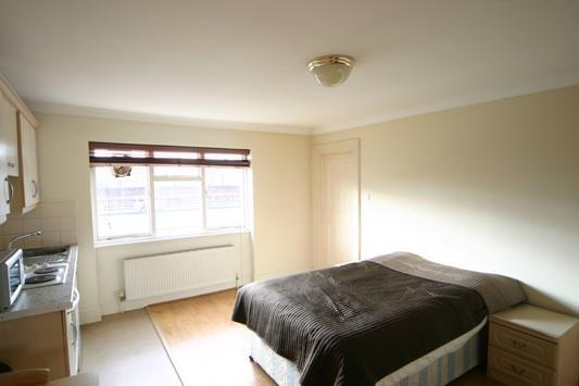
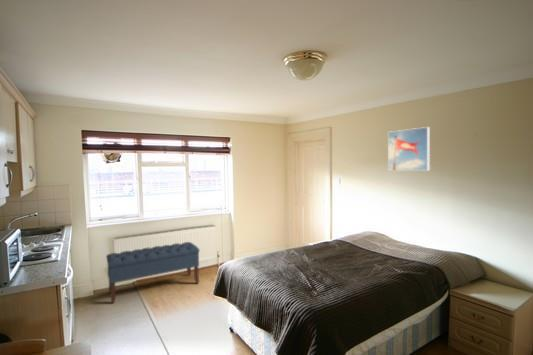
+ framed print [387,126,431,172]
+ bench [105,241,201,305]
